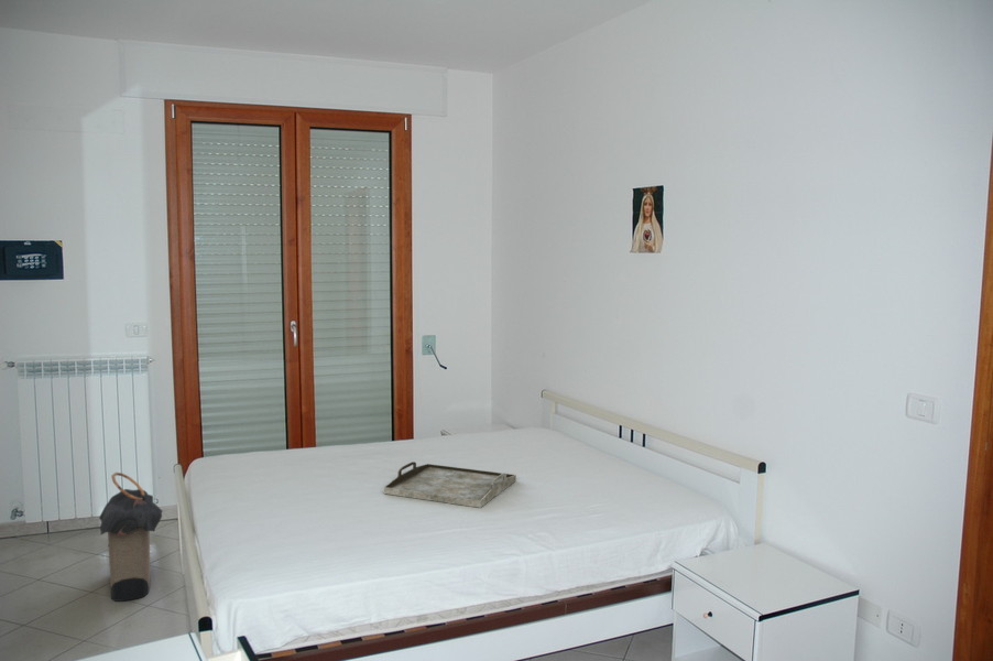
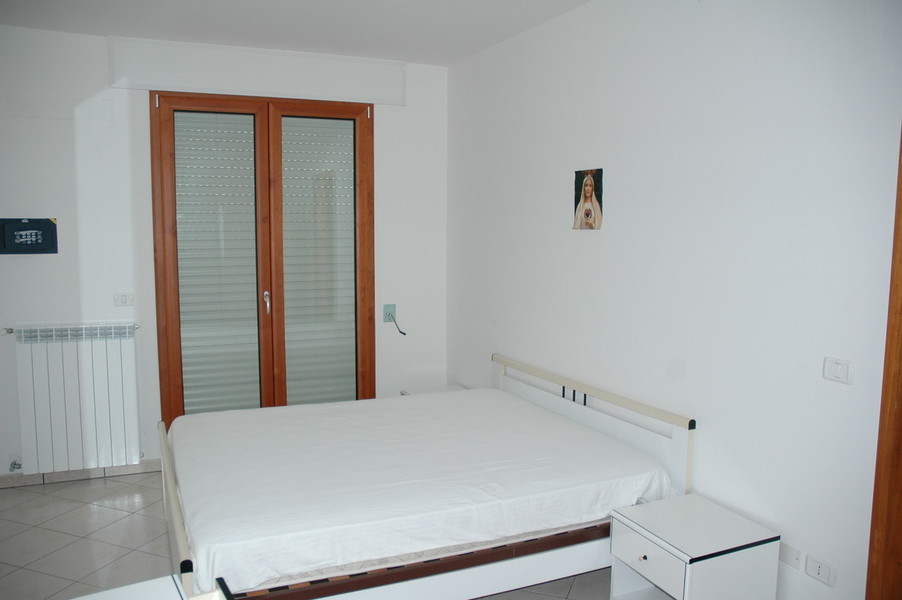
- laundry hamper [98,472,164,603]
- serving tray [383,460,517,509]
